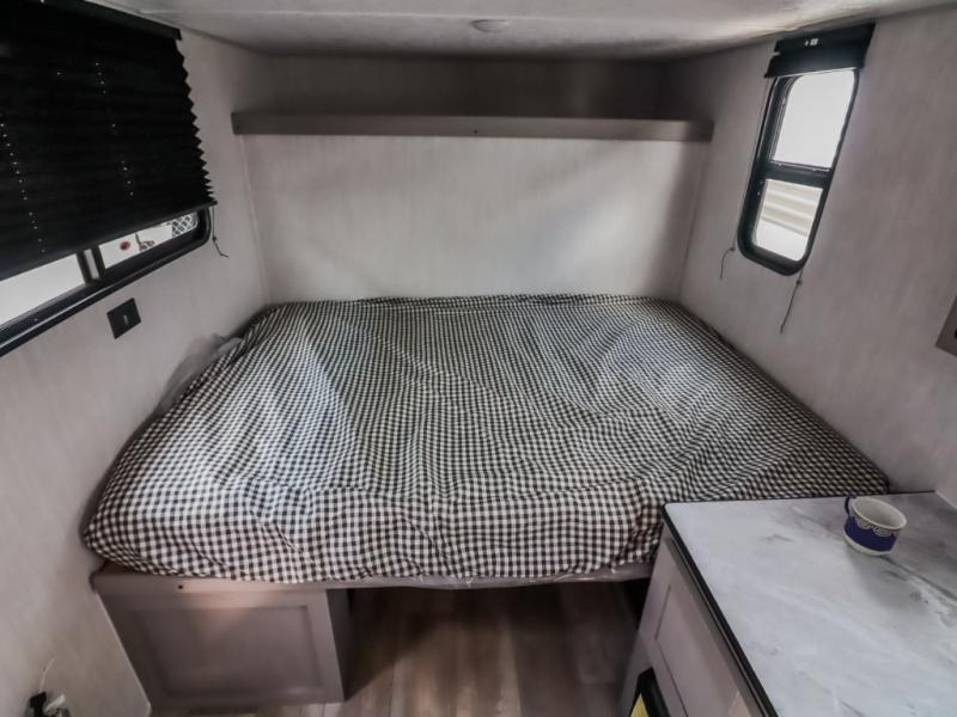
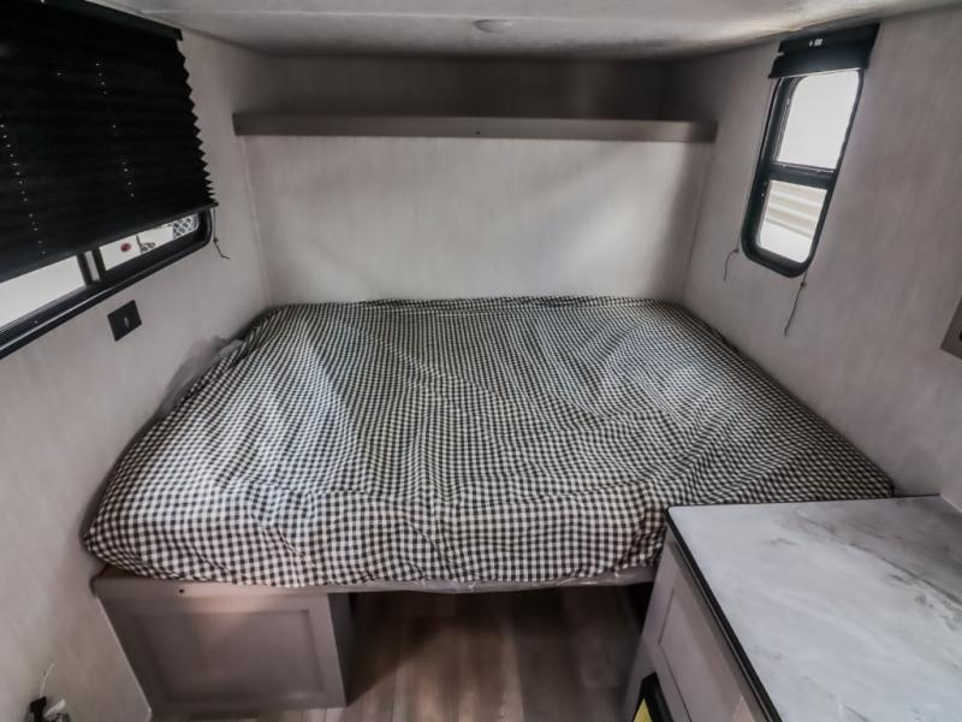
- cup [842,494,908,557]
